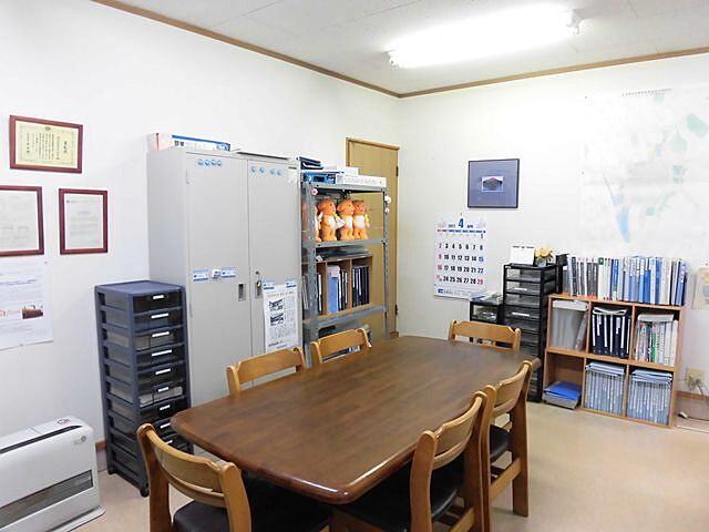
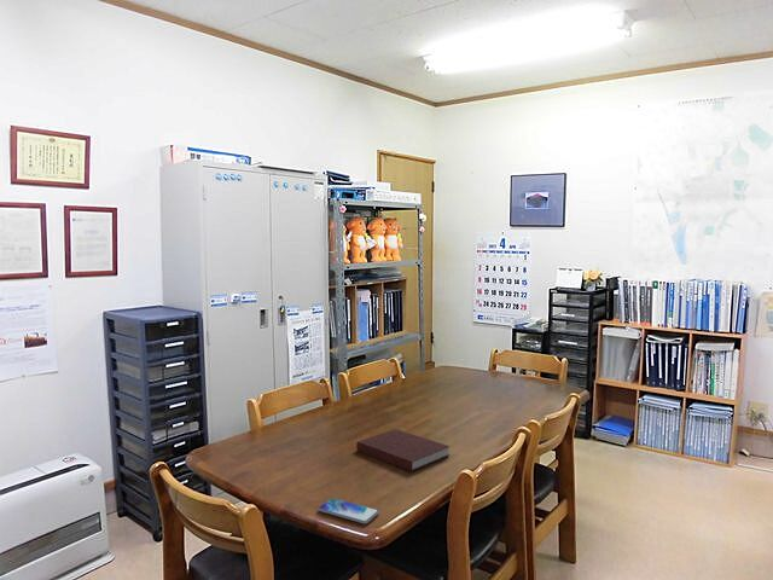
+ smartphone [316,497,380,524]
+ notebook [355,428,451,472]
